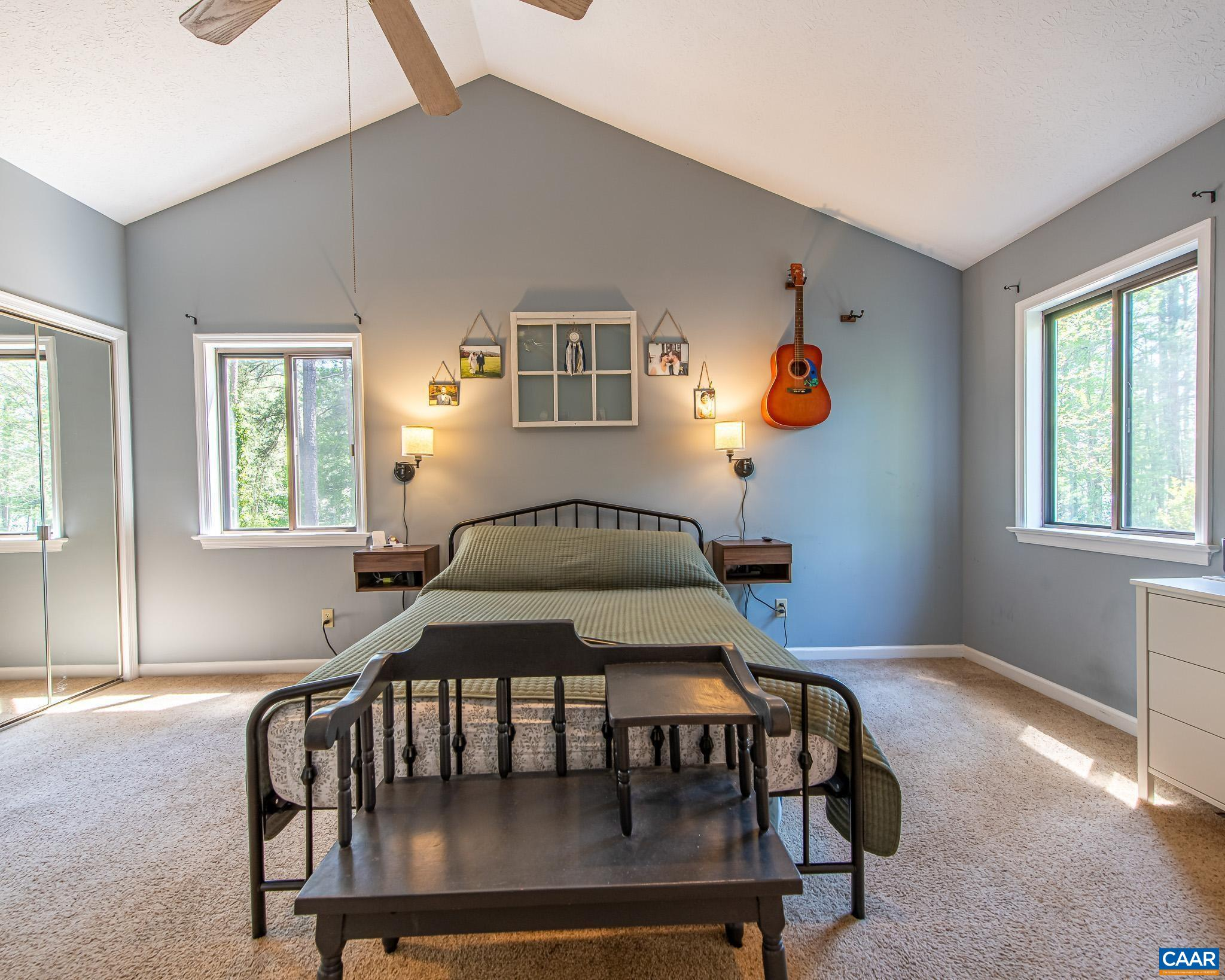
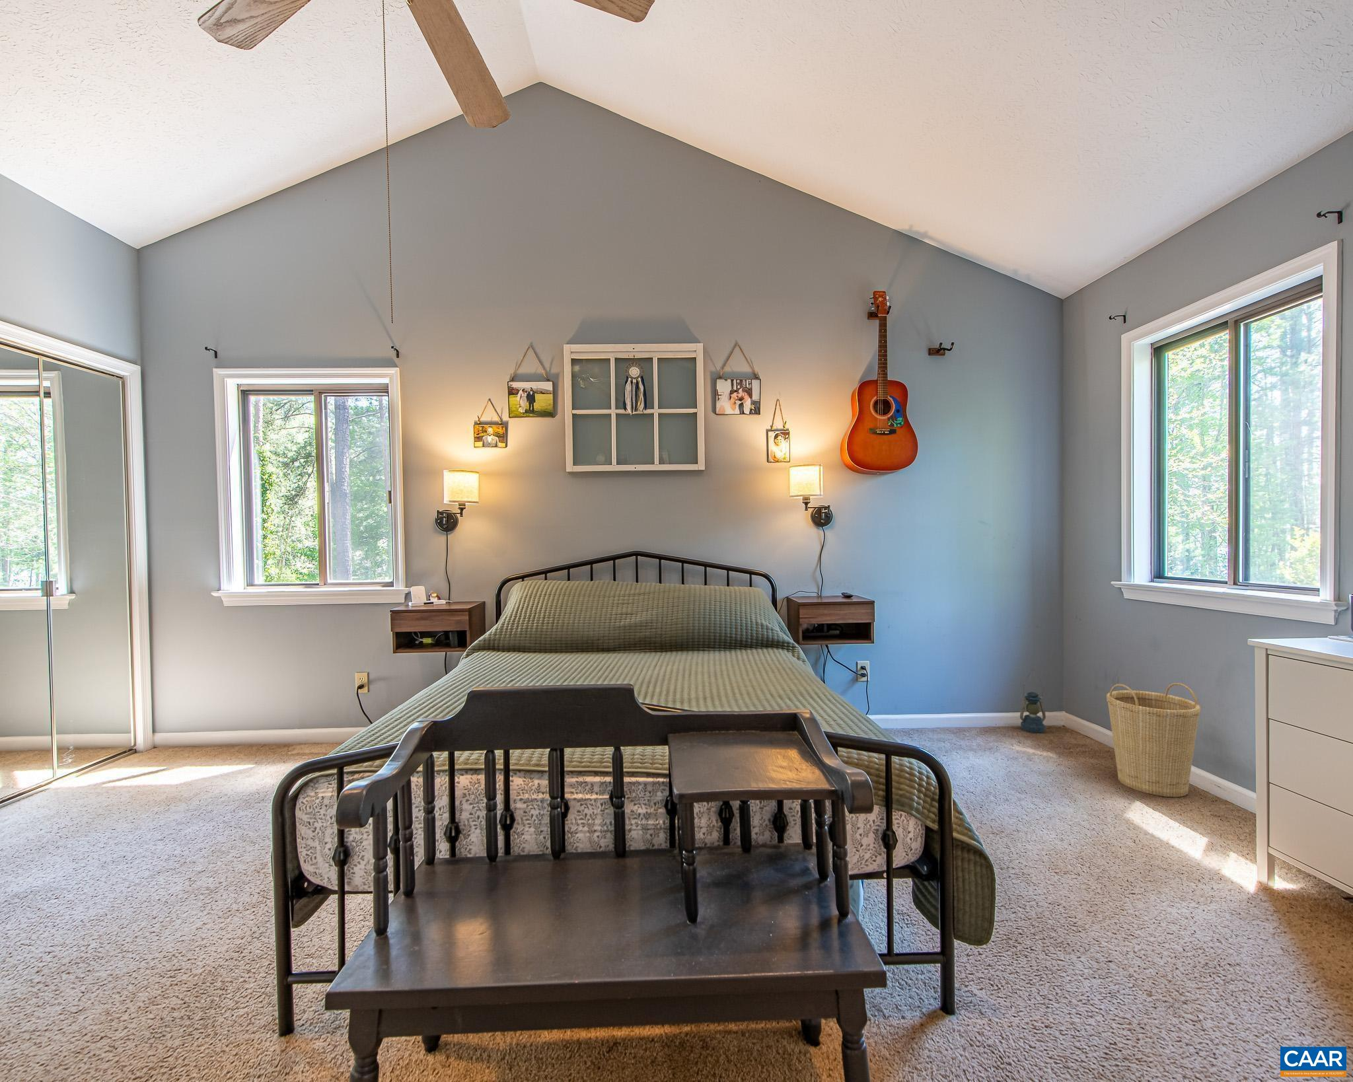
+ lantern [1019,668,1046,734]
+ basket [1106,682,1201,797]
